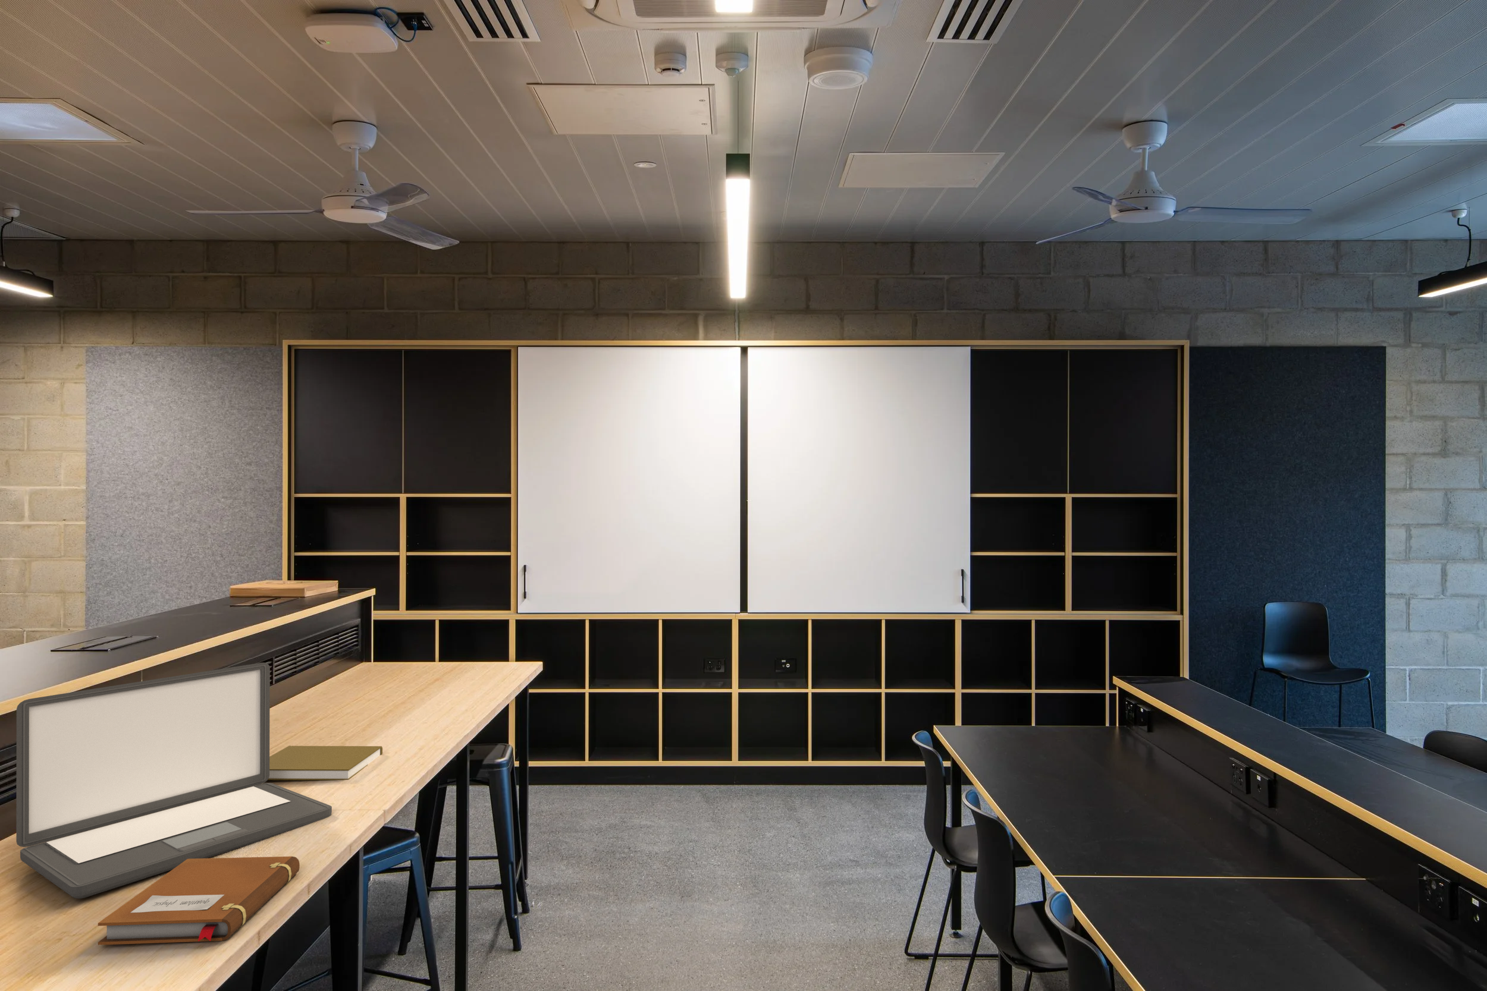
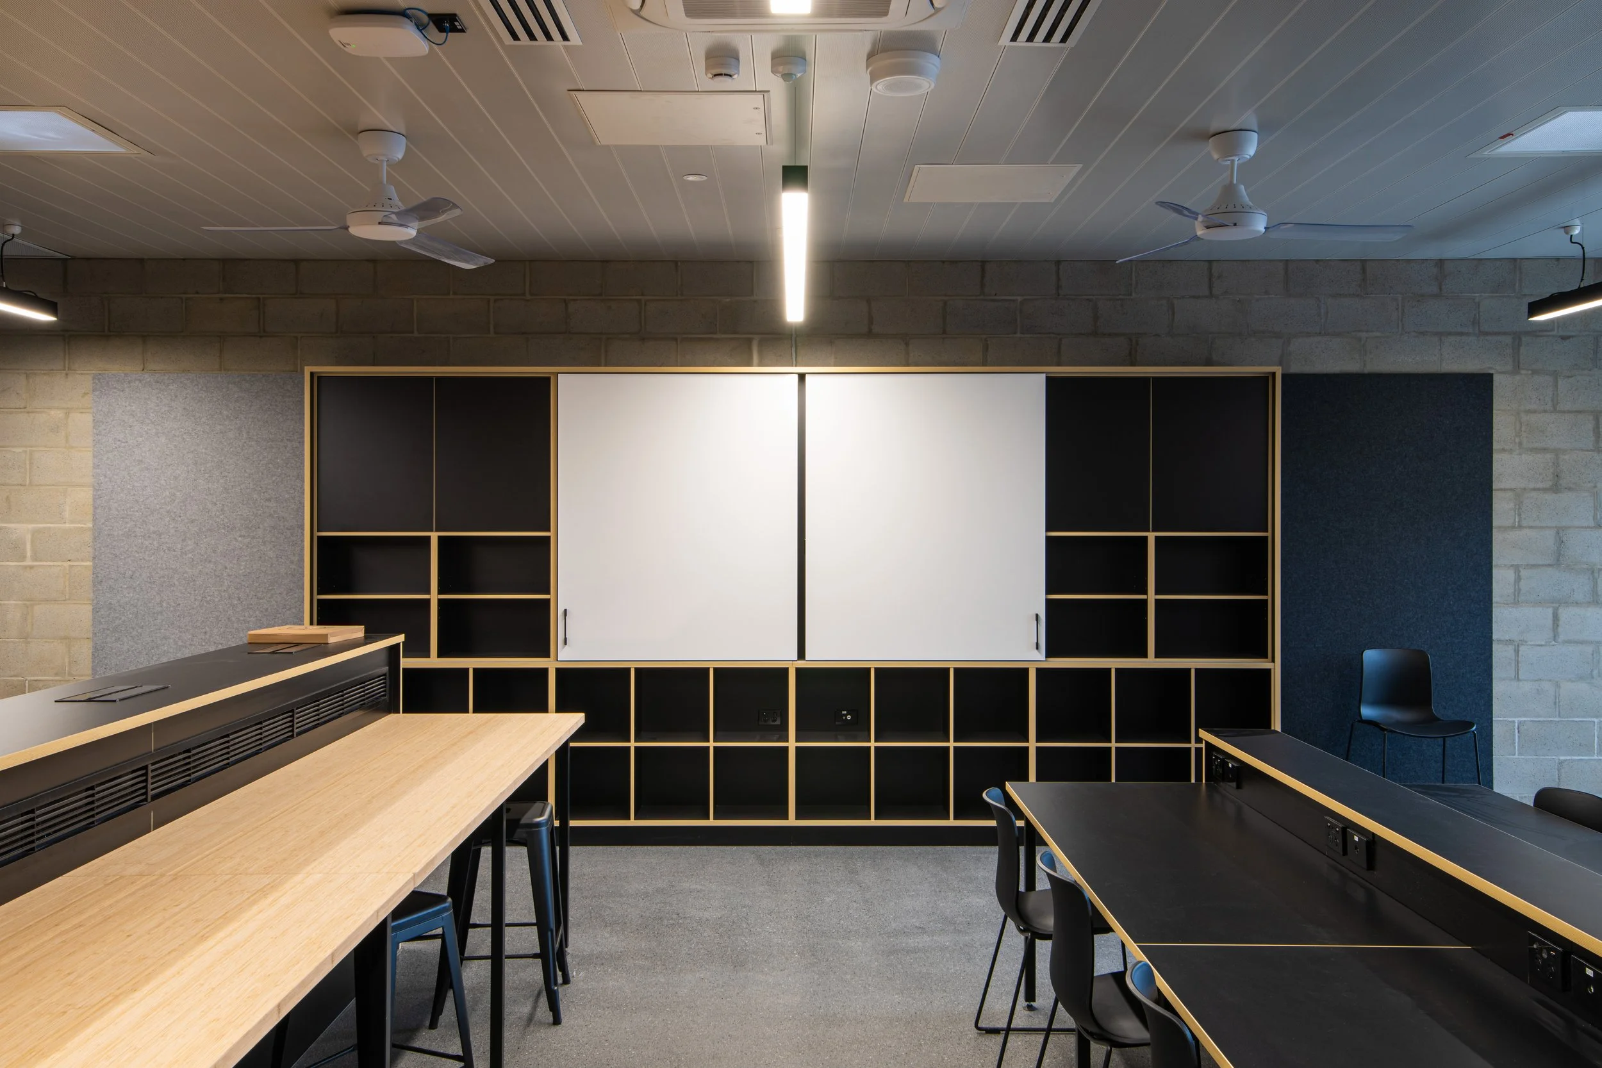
- laptop [15,663,333,899]
- book [267,745,383,781]
- notebook [97,856,300,946]
